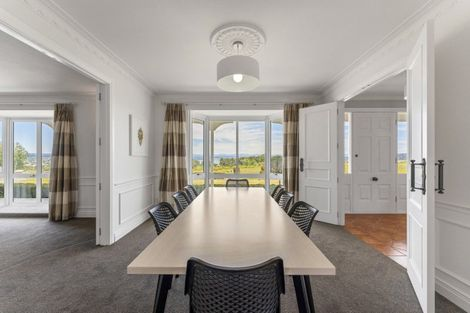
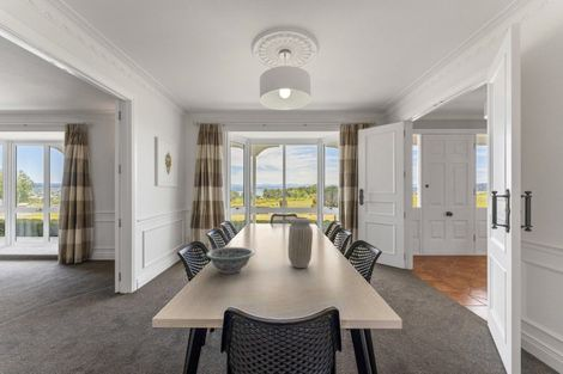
+ vase [286,216,314,269]
+ decorative bowl [205,246,256,275]
